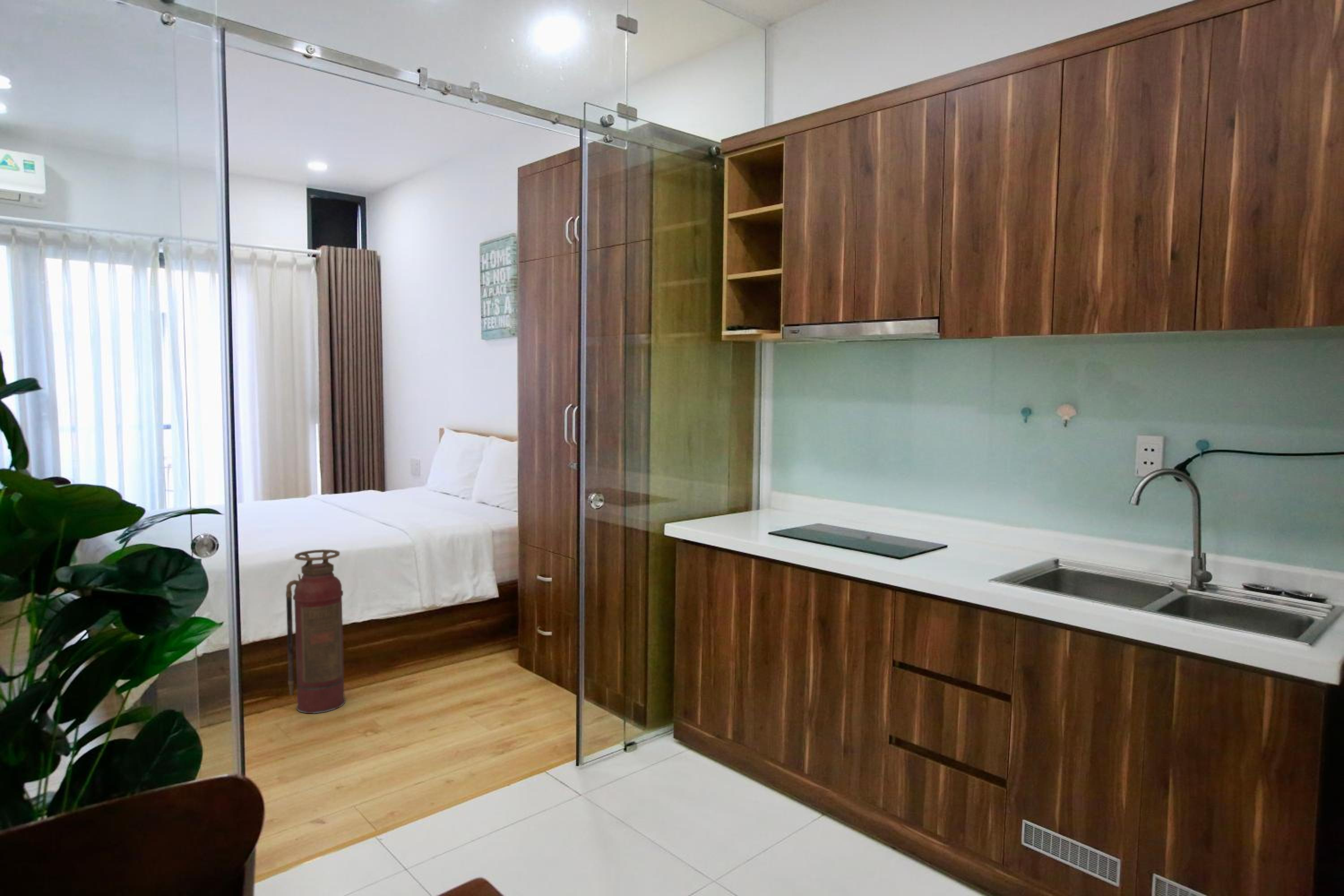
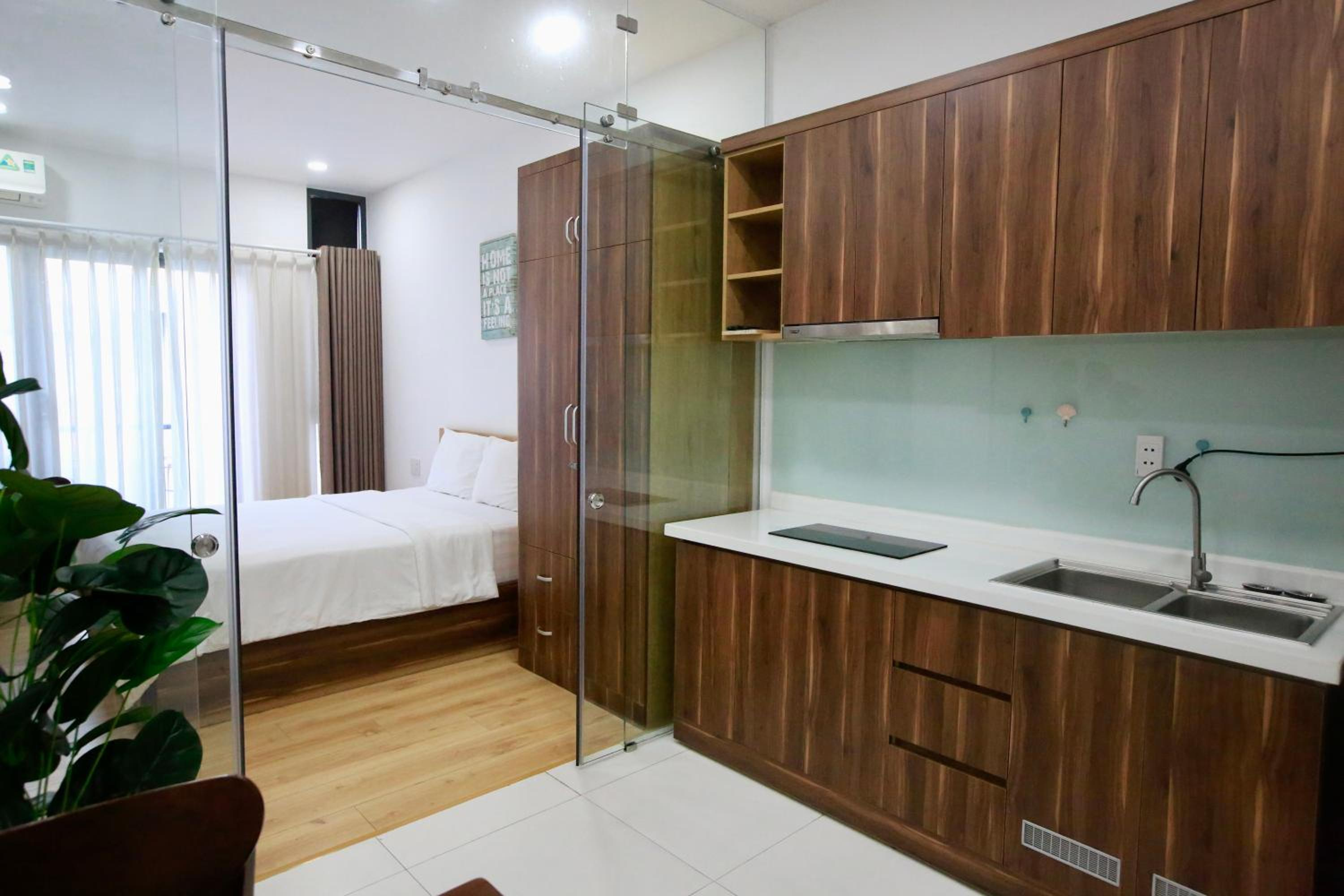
- fire extinguisher [285,549,346,714]
